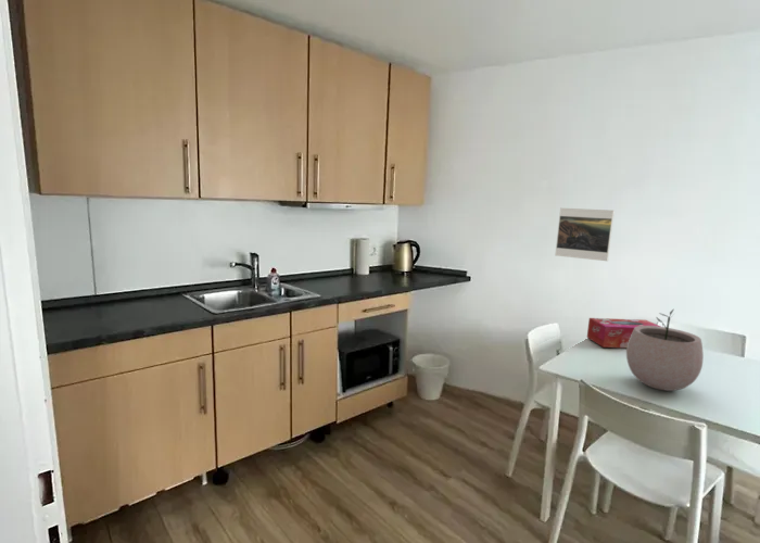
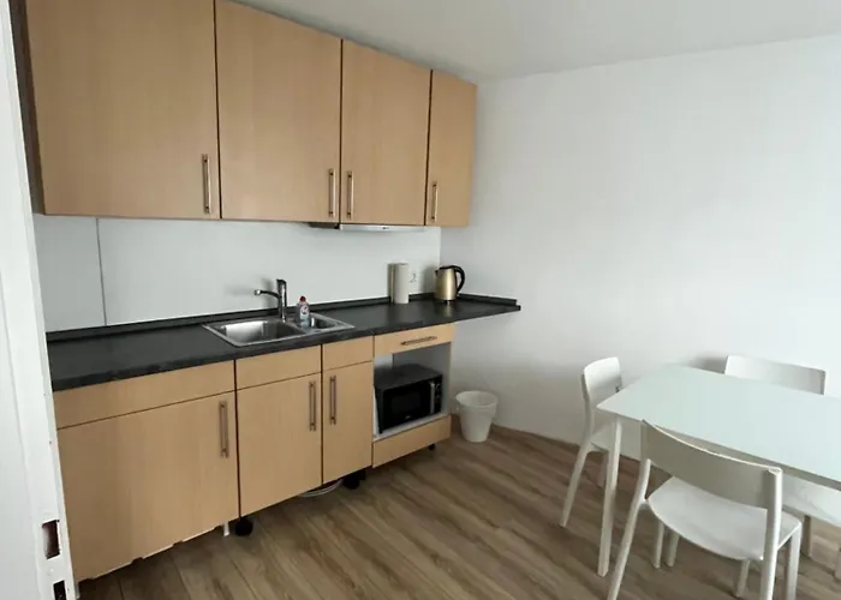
- tissue box [586,317,662,349]
- plant pot [625,308,705,392]
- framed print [554,207,616,262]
